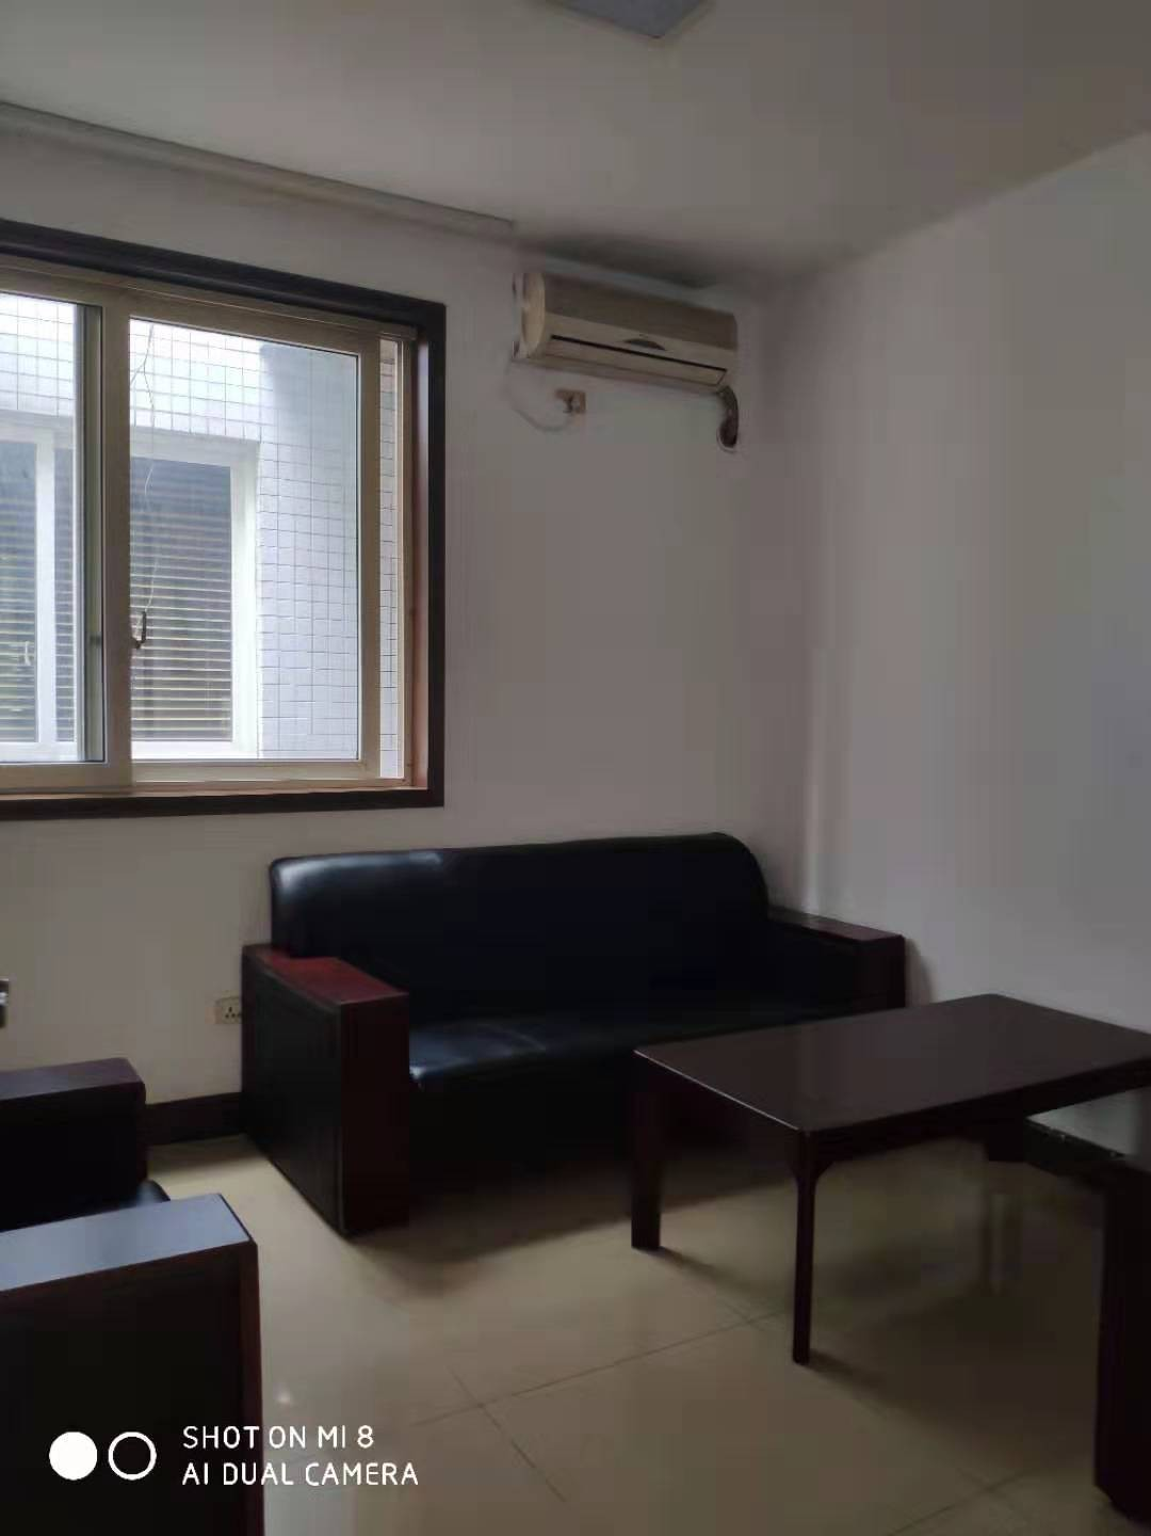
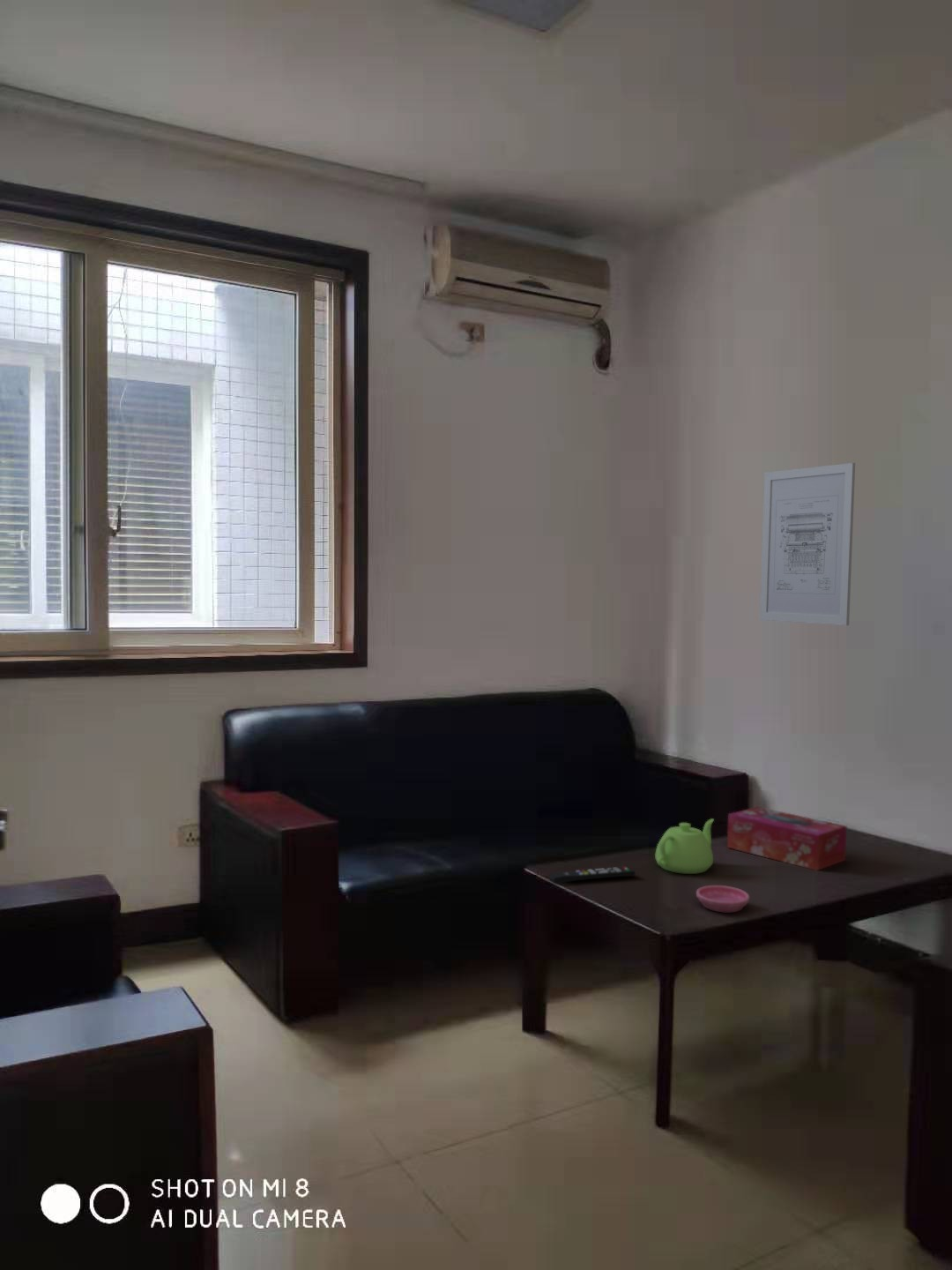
+ wall art [759,462,856,626]
+ saucer [695,885,750,913]
+ remote control [547,866,636,885]
+ tissue box [726,806,847,871]
+ teapot [654,818,715,875]
